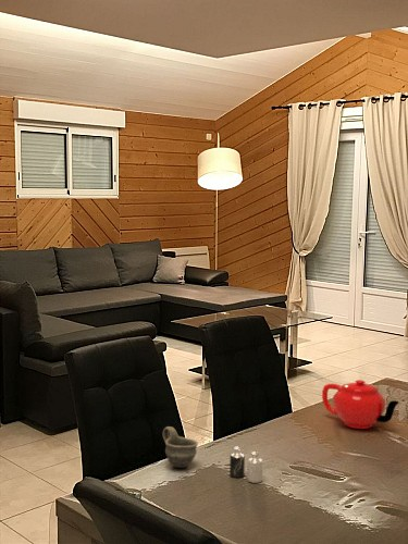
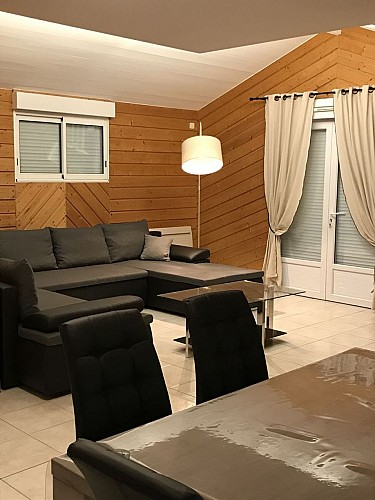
- candle [228,446,263,484]
- teapot [321,379,399,430]
- cup [162,425,199,469]
